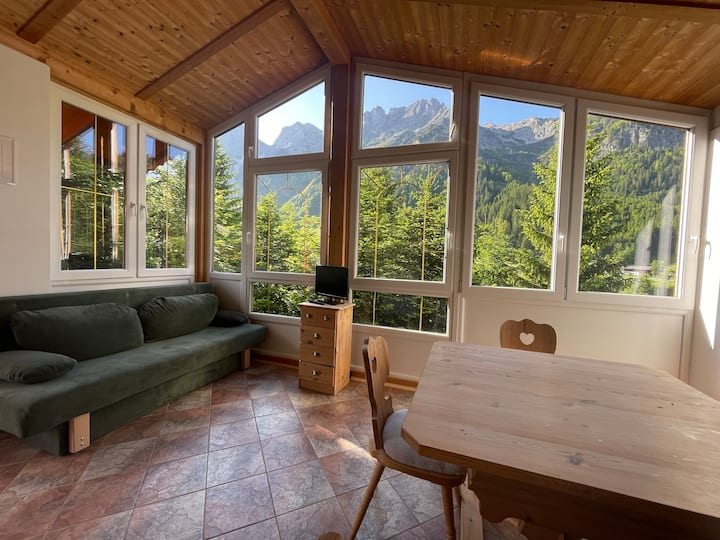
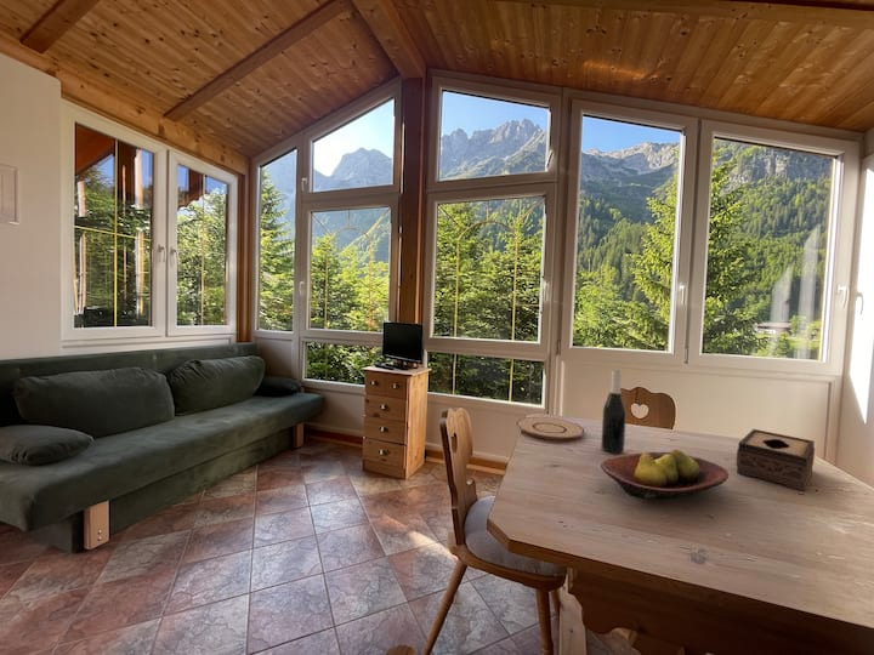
+ tissue box [736,428,816,492]
+ plate [515,416,585,442]
+ fruit bowl [600,449,730,500]
+ wine bottle [600,369,628,455]
